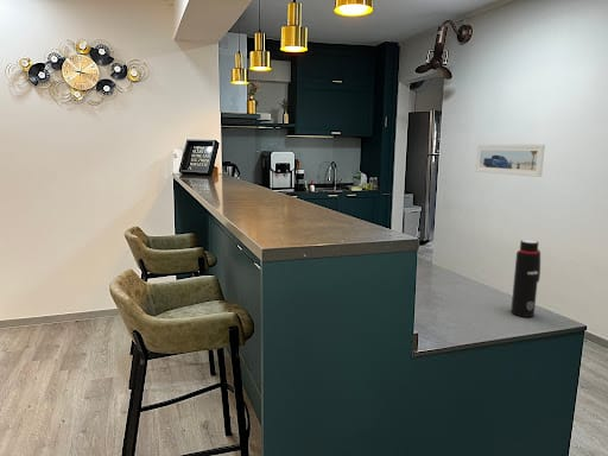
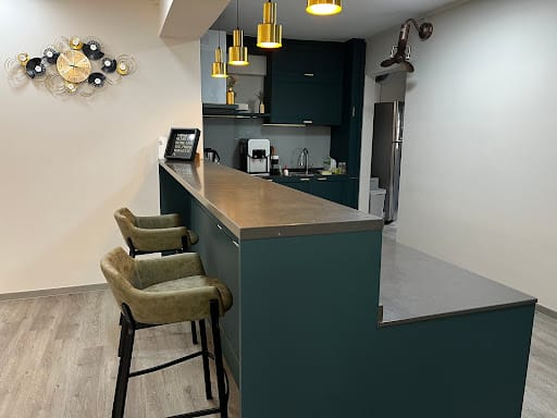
- water bottle [509,239,542,318]
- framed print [474,144,546,178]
